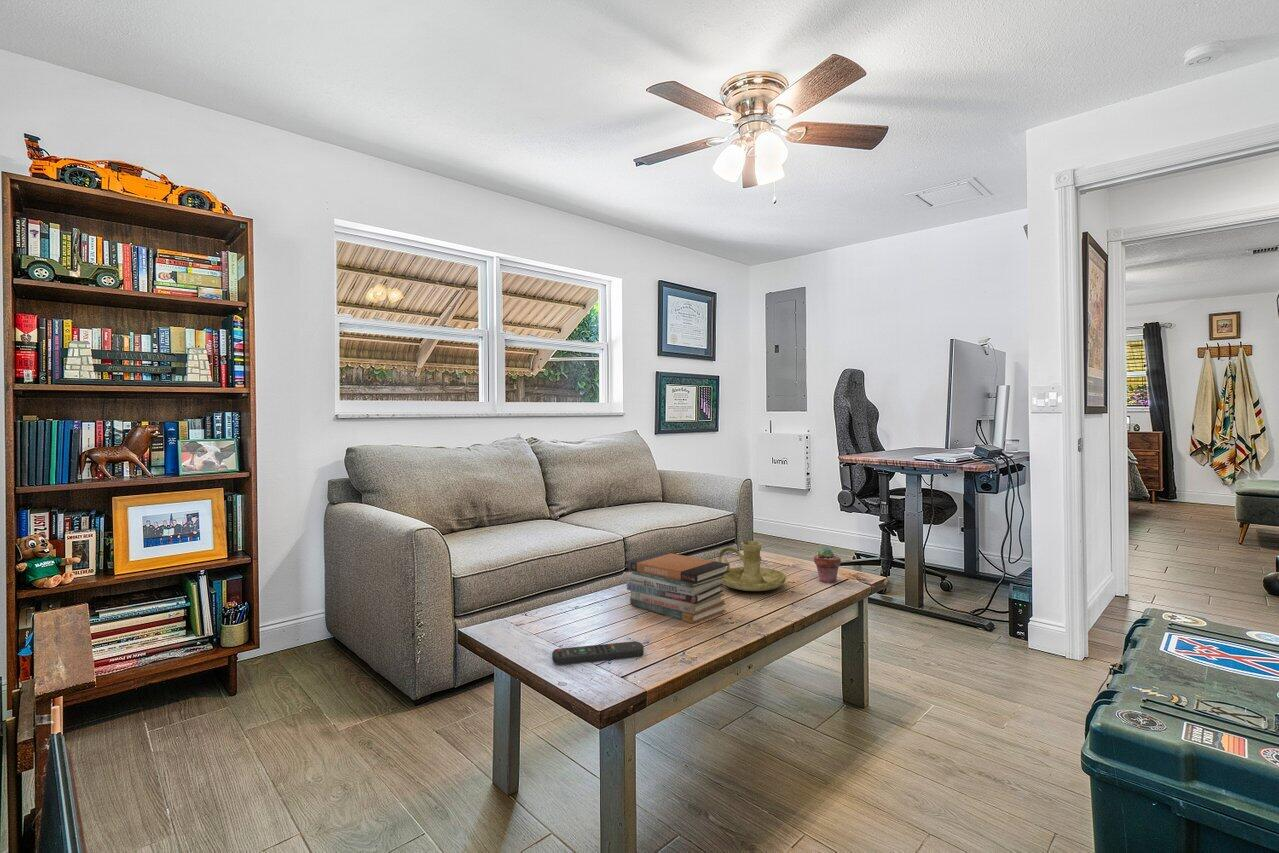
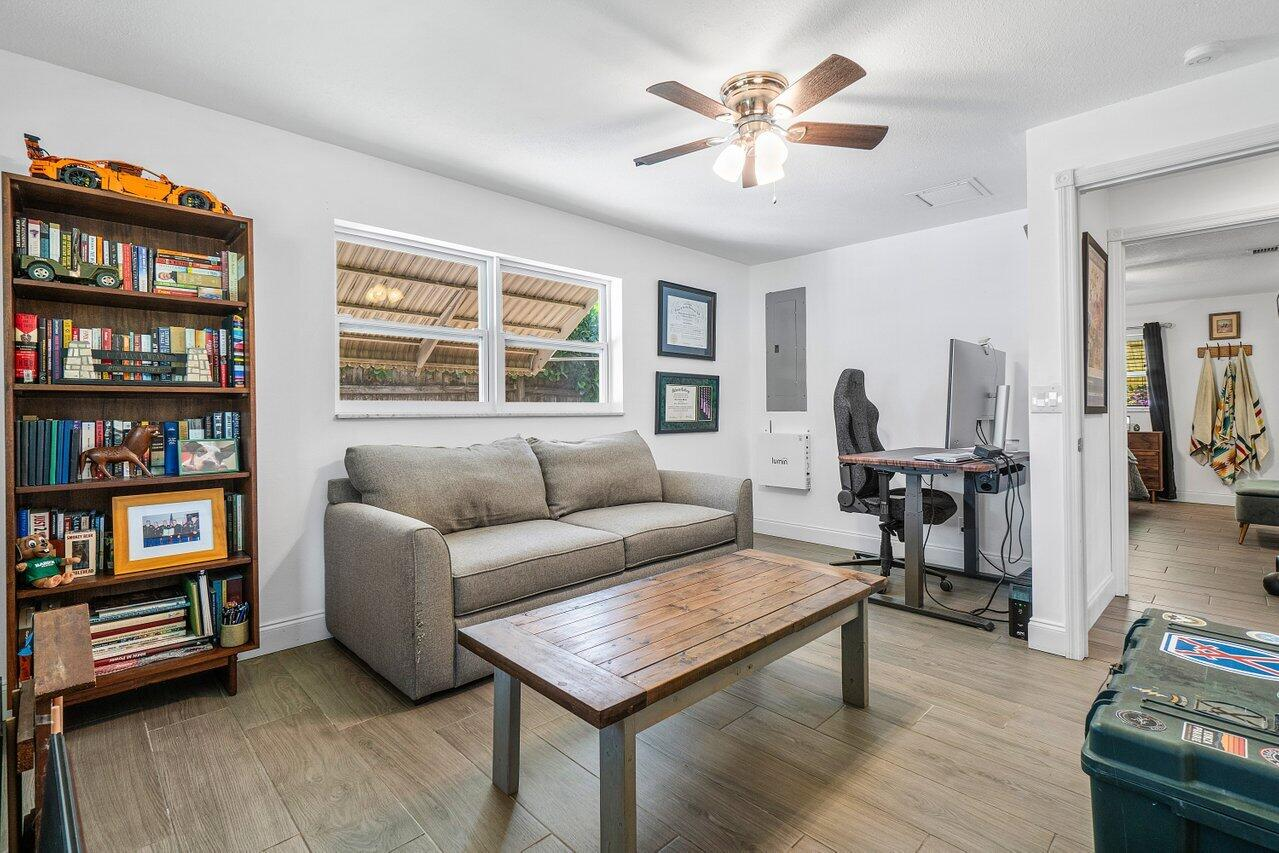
- book stack [626,551,730,624]
- candle holder [717,540,787,592]
- potted succulent [813,546,842,584]
- remote control [551,640,645,666]
